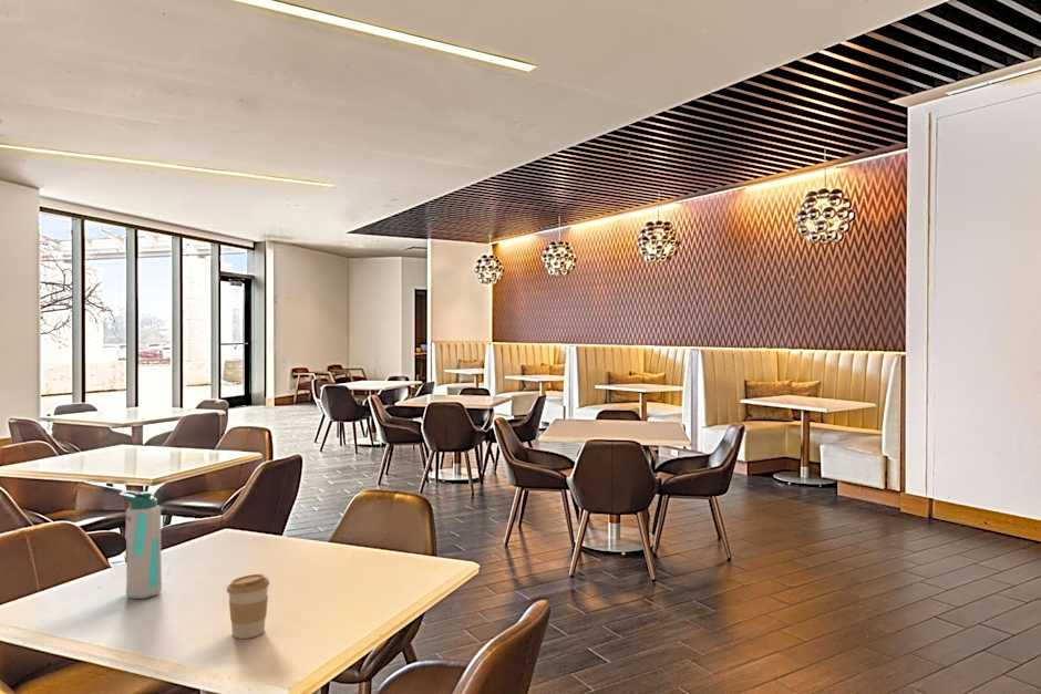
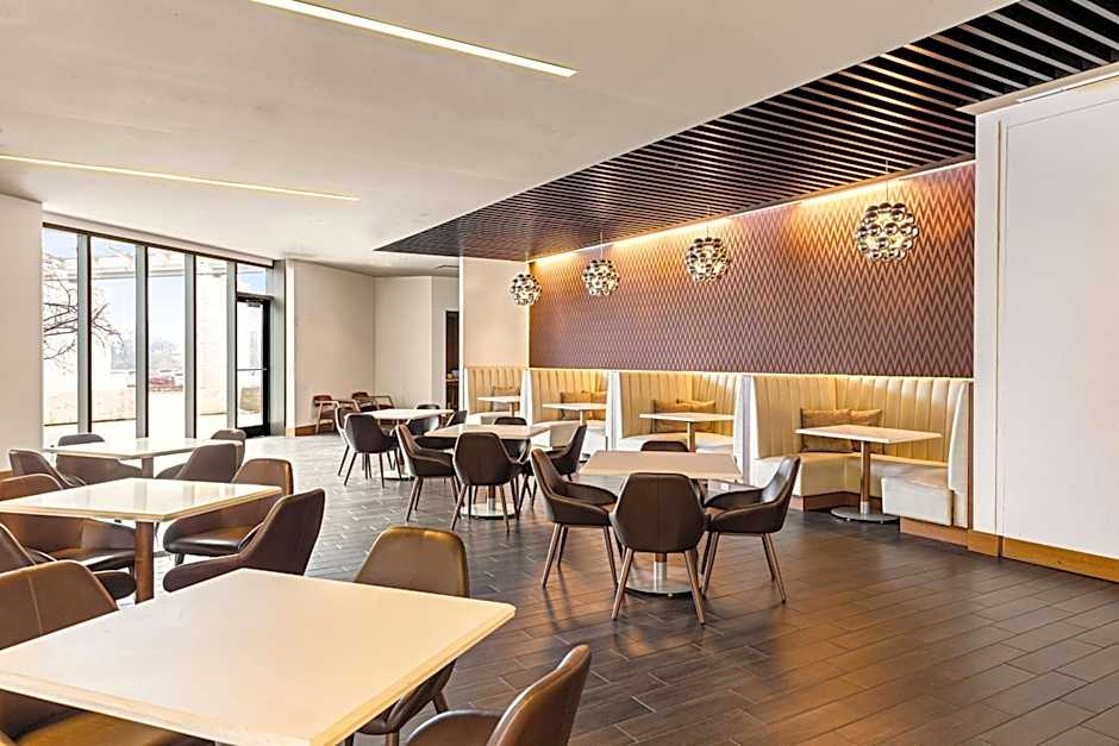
- water bottle [117,489,163,600]
- coffee cup [226,573,270,640]
